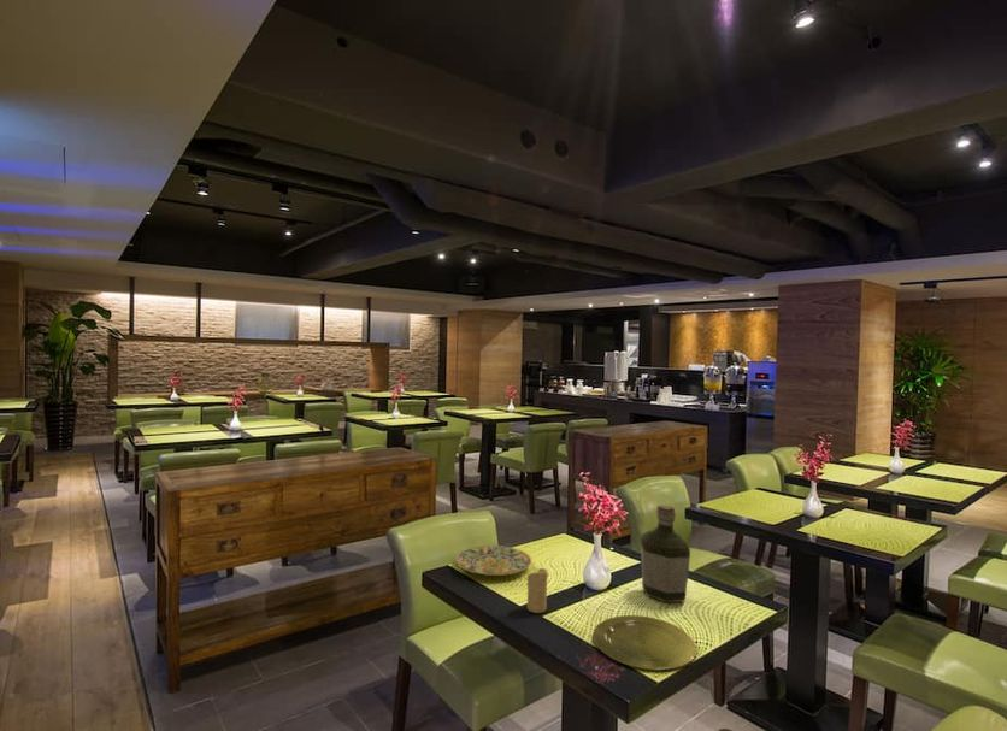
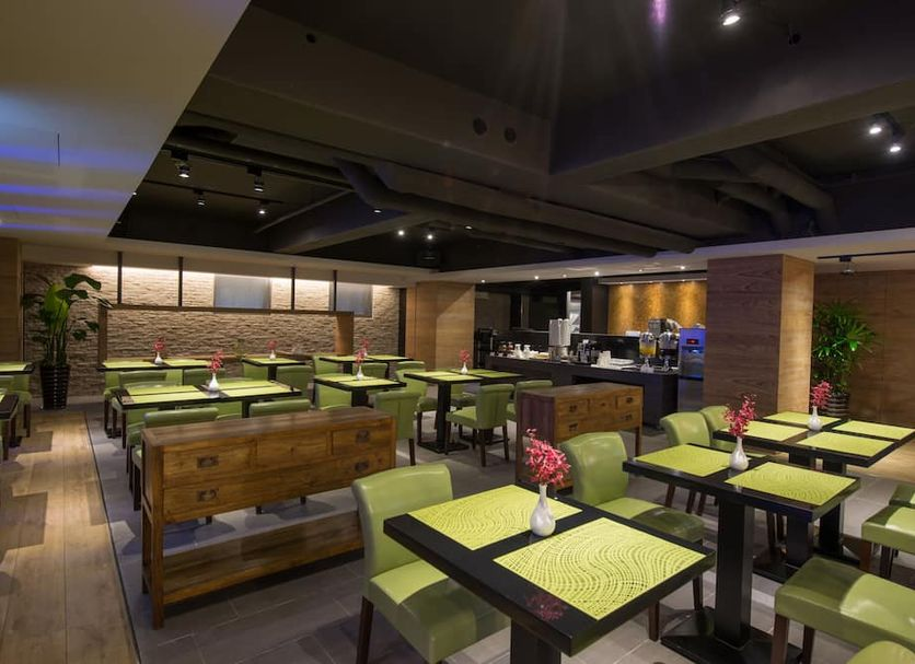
- plate [454,544,532,577]
- plate [591,614,699,671]
- bottle [640,505,691,603]
- candle [526,567,549,614]
